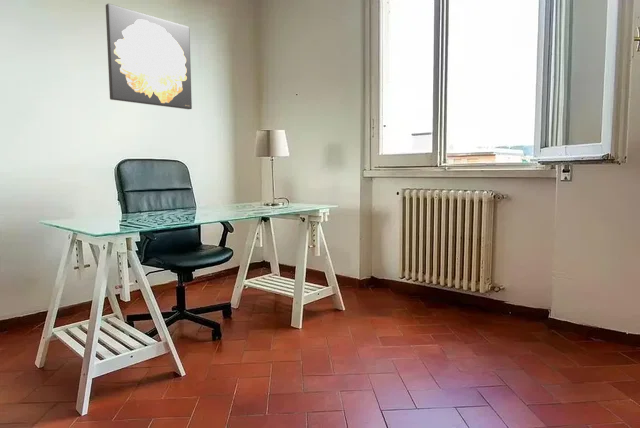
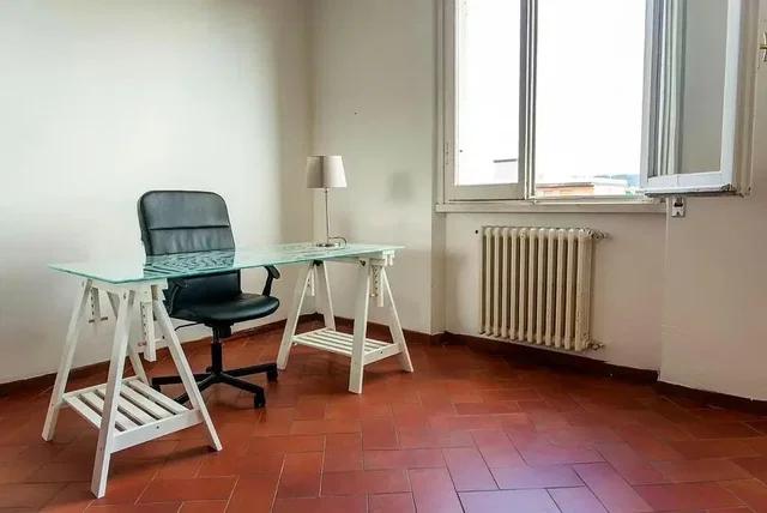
- wall art [105,3,193,110]
